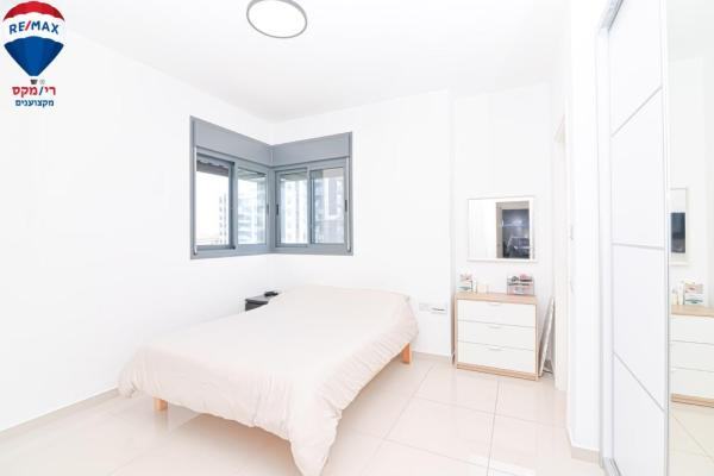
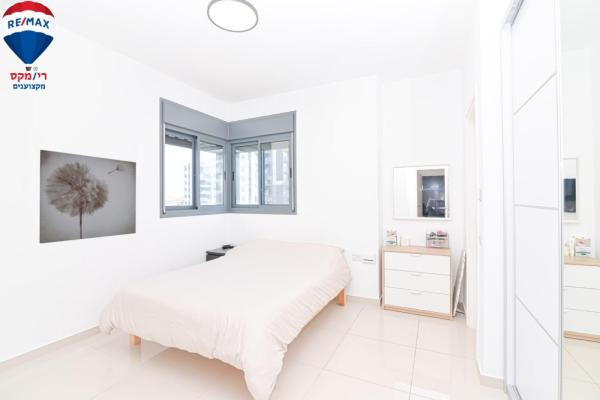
+ wall art [39,149,137,244]
